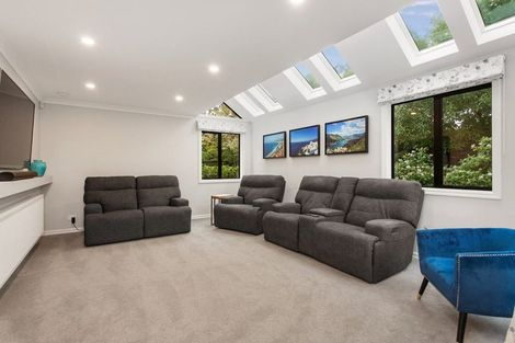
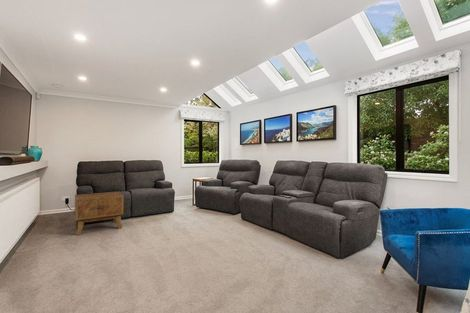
+ side table [74,191,124,236]
